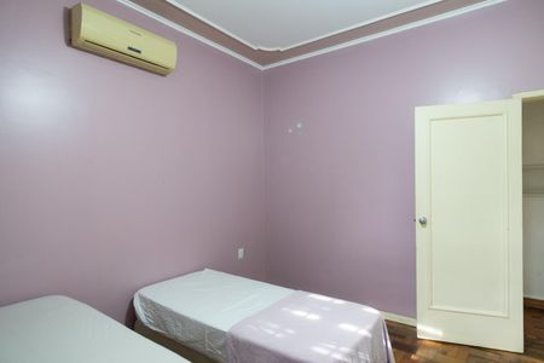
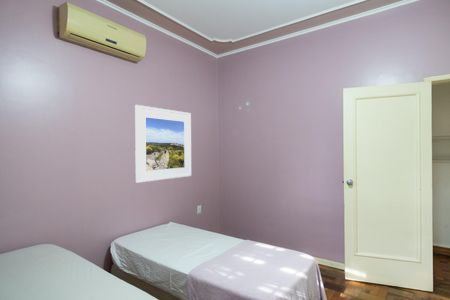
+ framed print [134,104,192,184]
